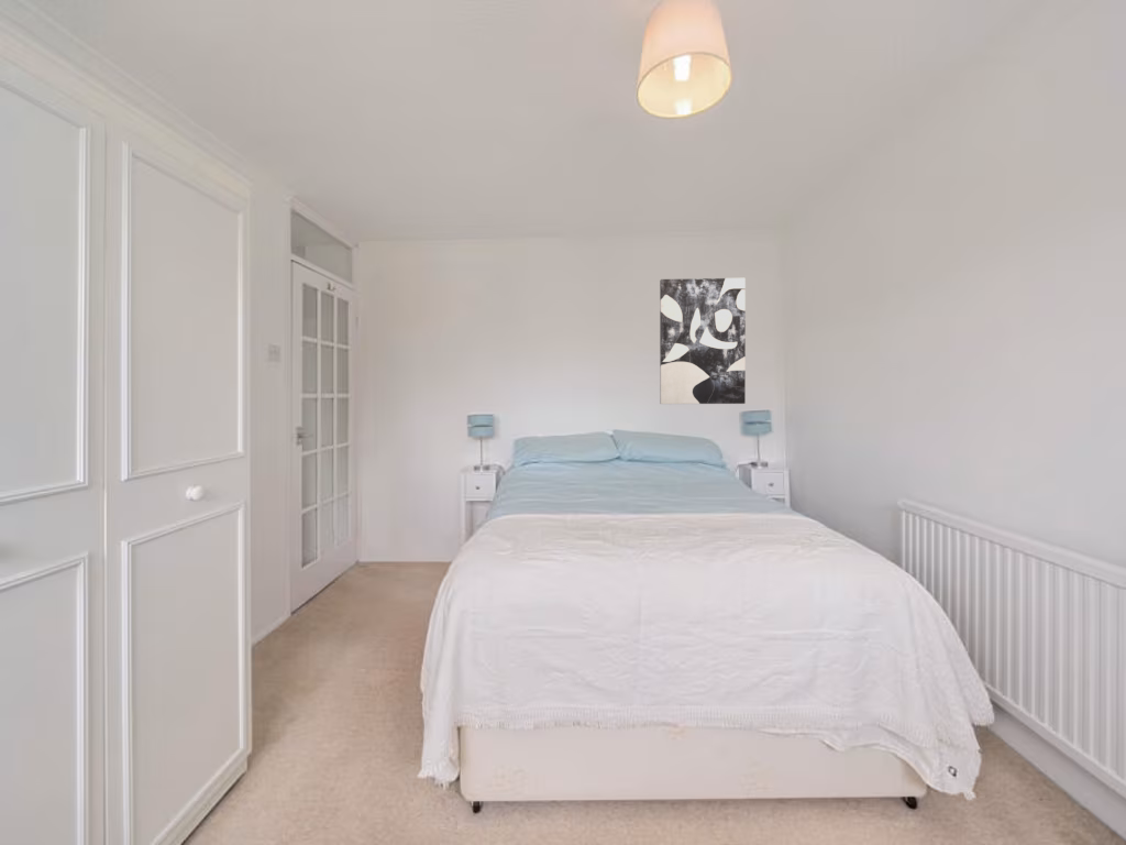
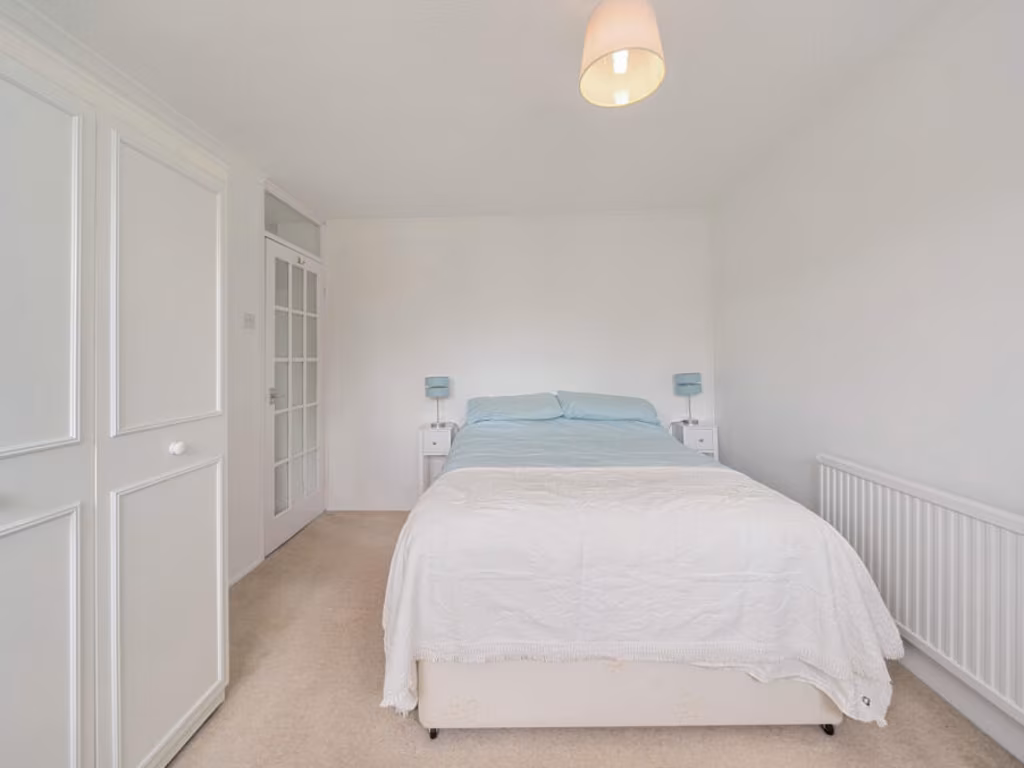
- wall art [659,277,747,405]
